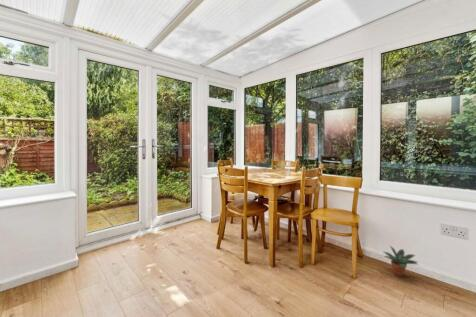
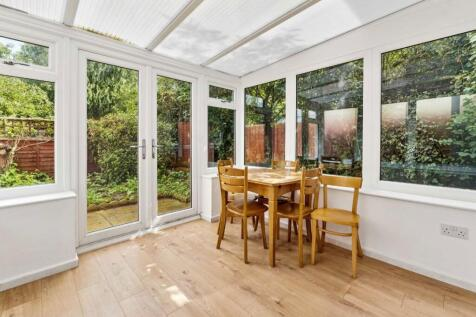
- potted plant [383,245,419,278]
